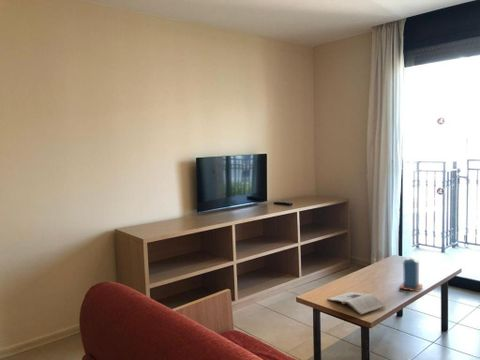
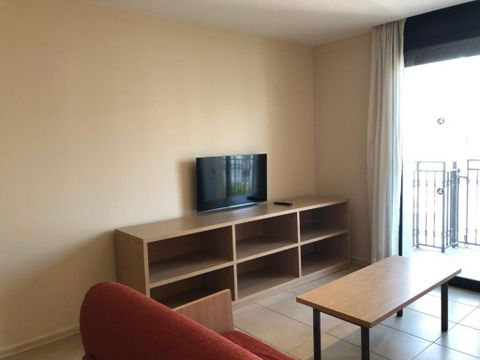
- candle [398,253,423,293]
- magazine [326,291,386,316]
